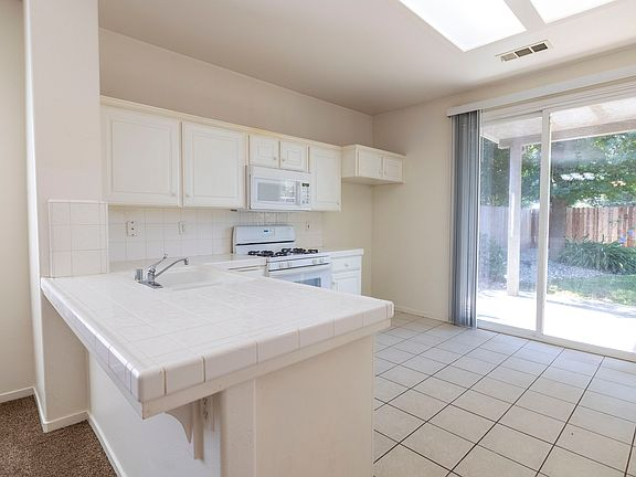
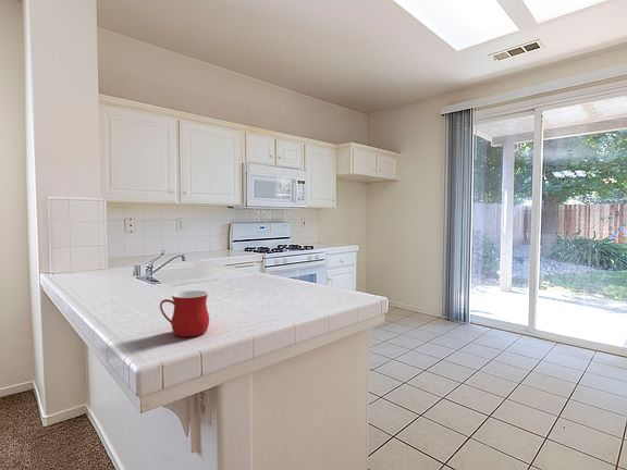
+ mug [159,289,210,338]
